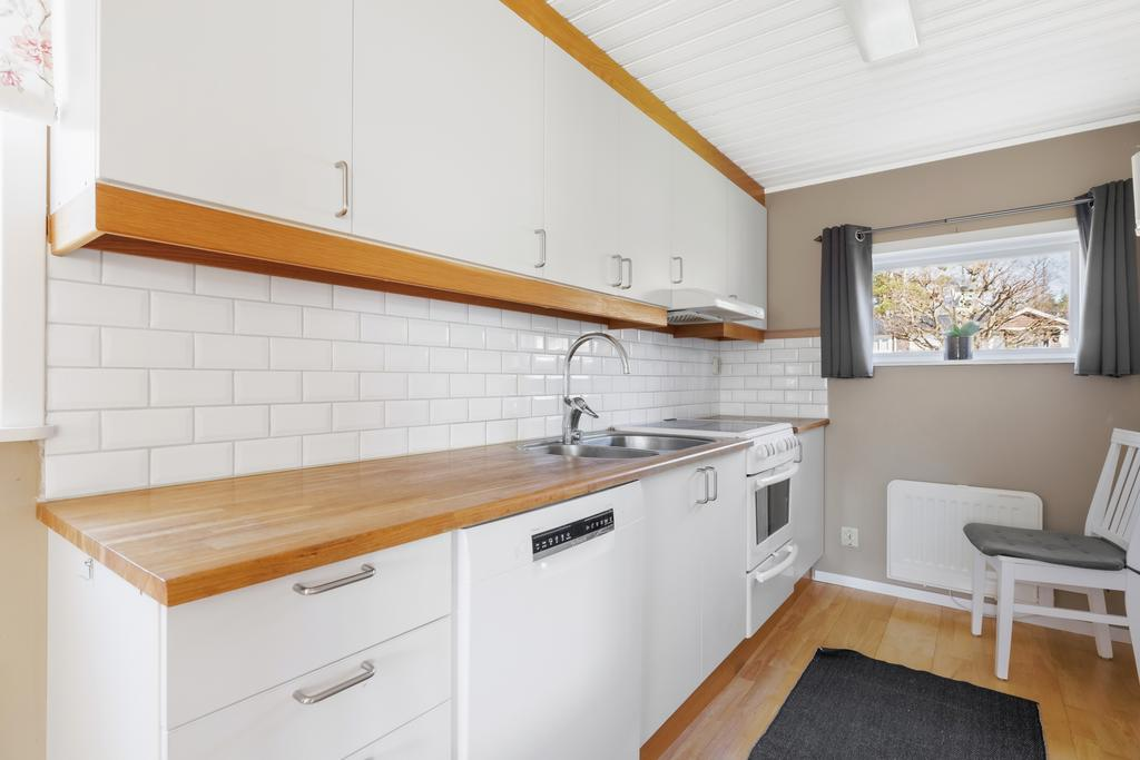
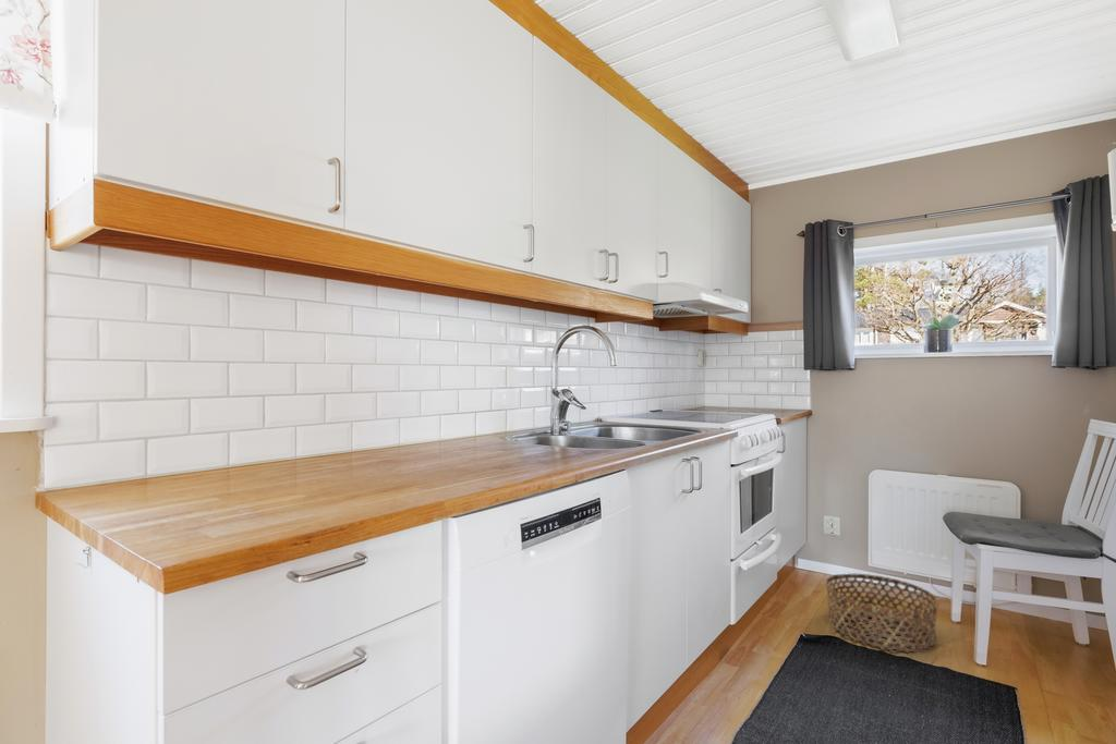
+ basket [825,573,939,654]
